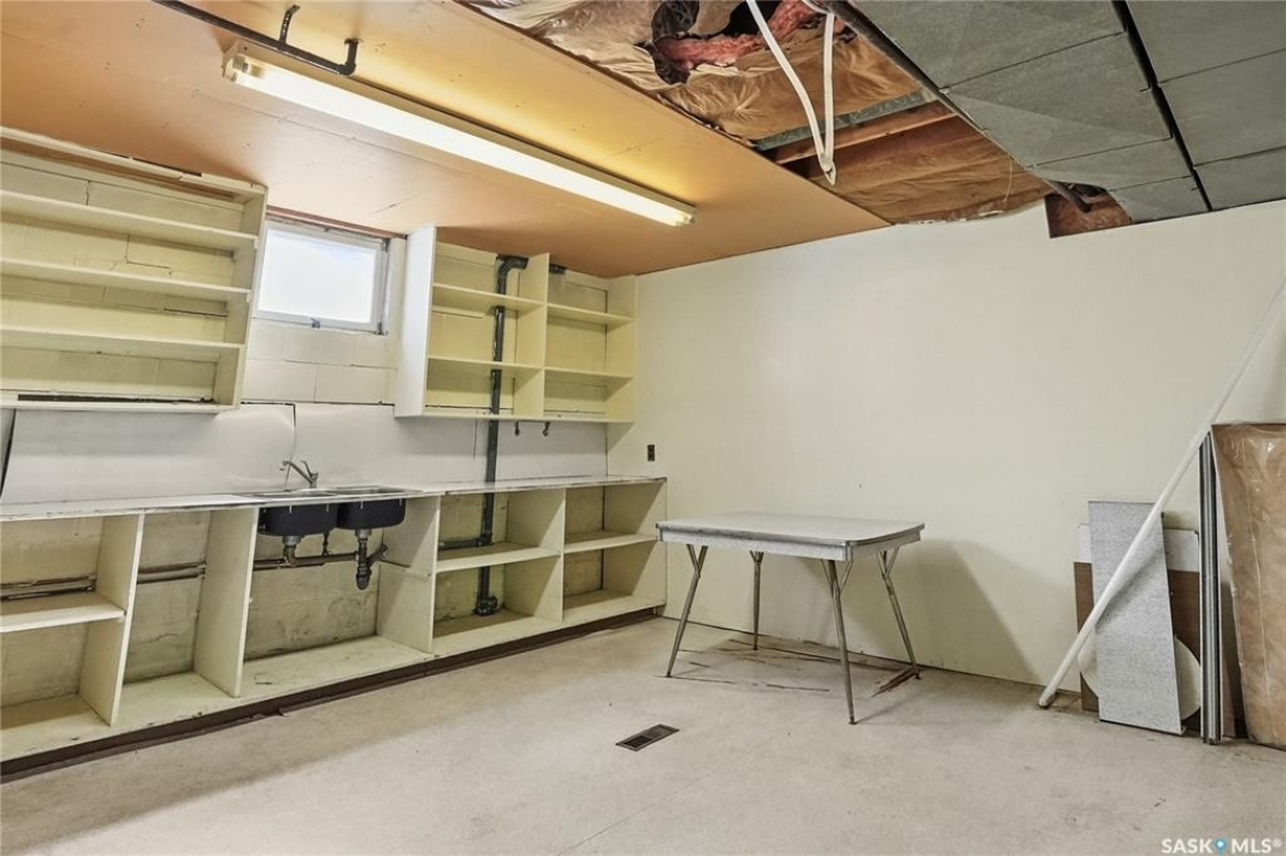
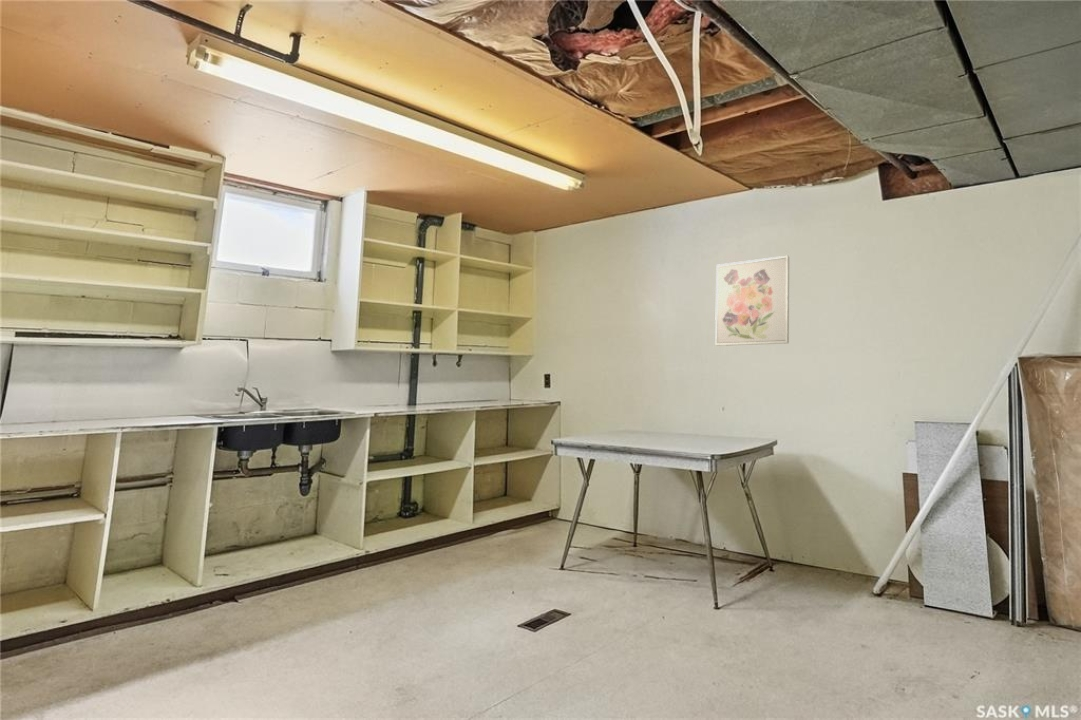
+ wall art [714,255,790,347]
